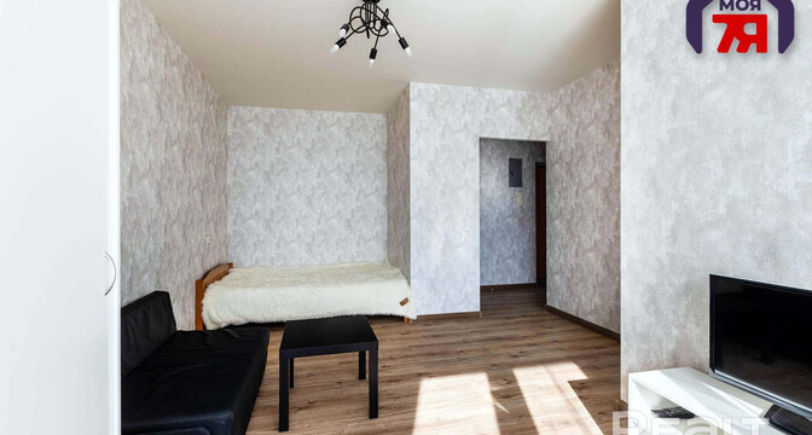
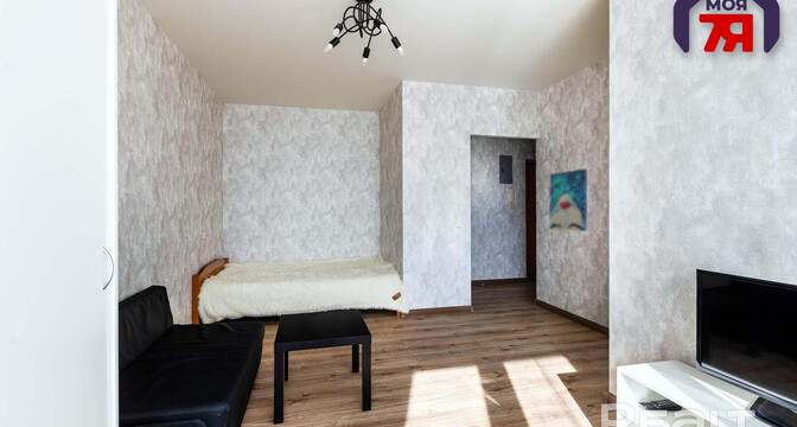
+ wall art [549,167,588,232]
